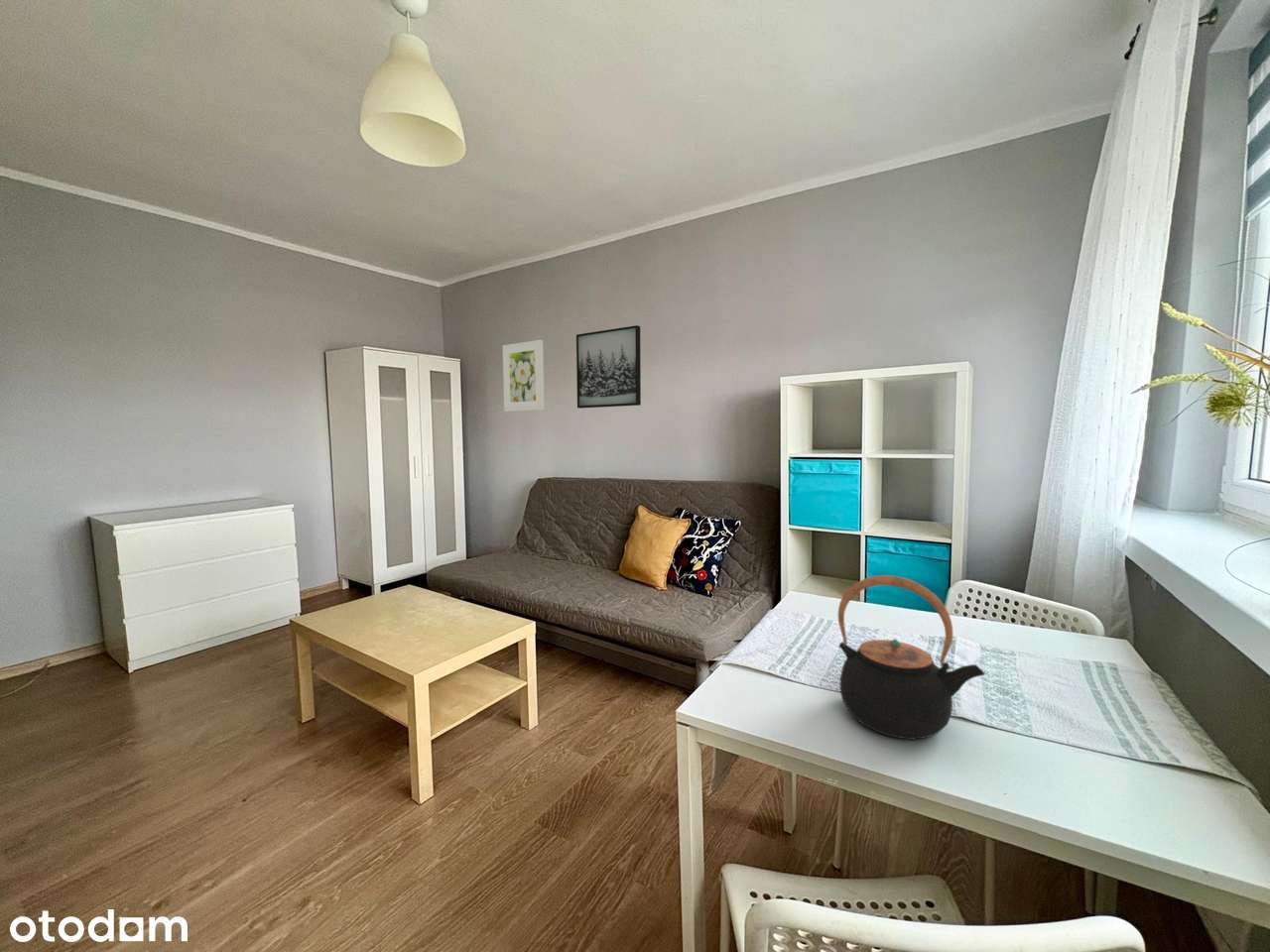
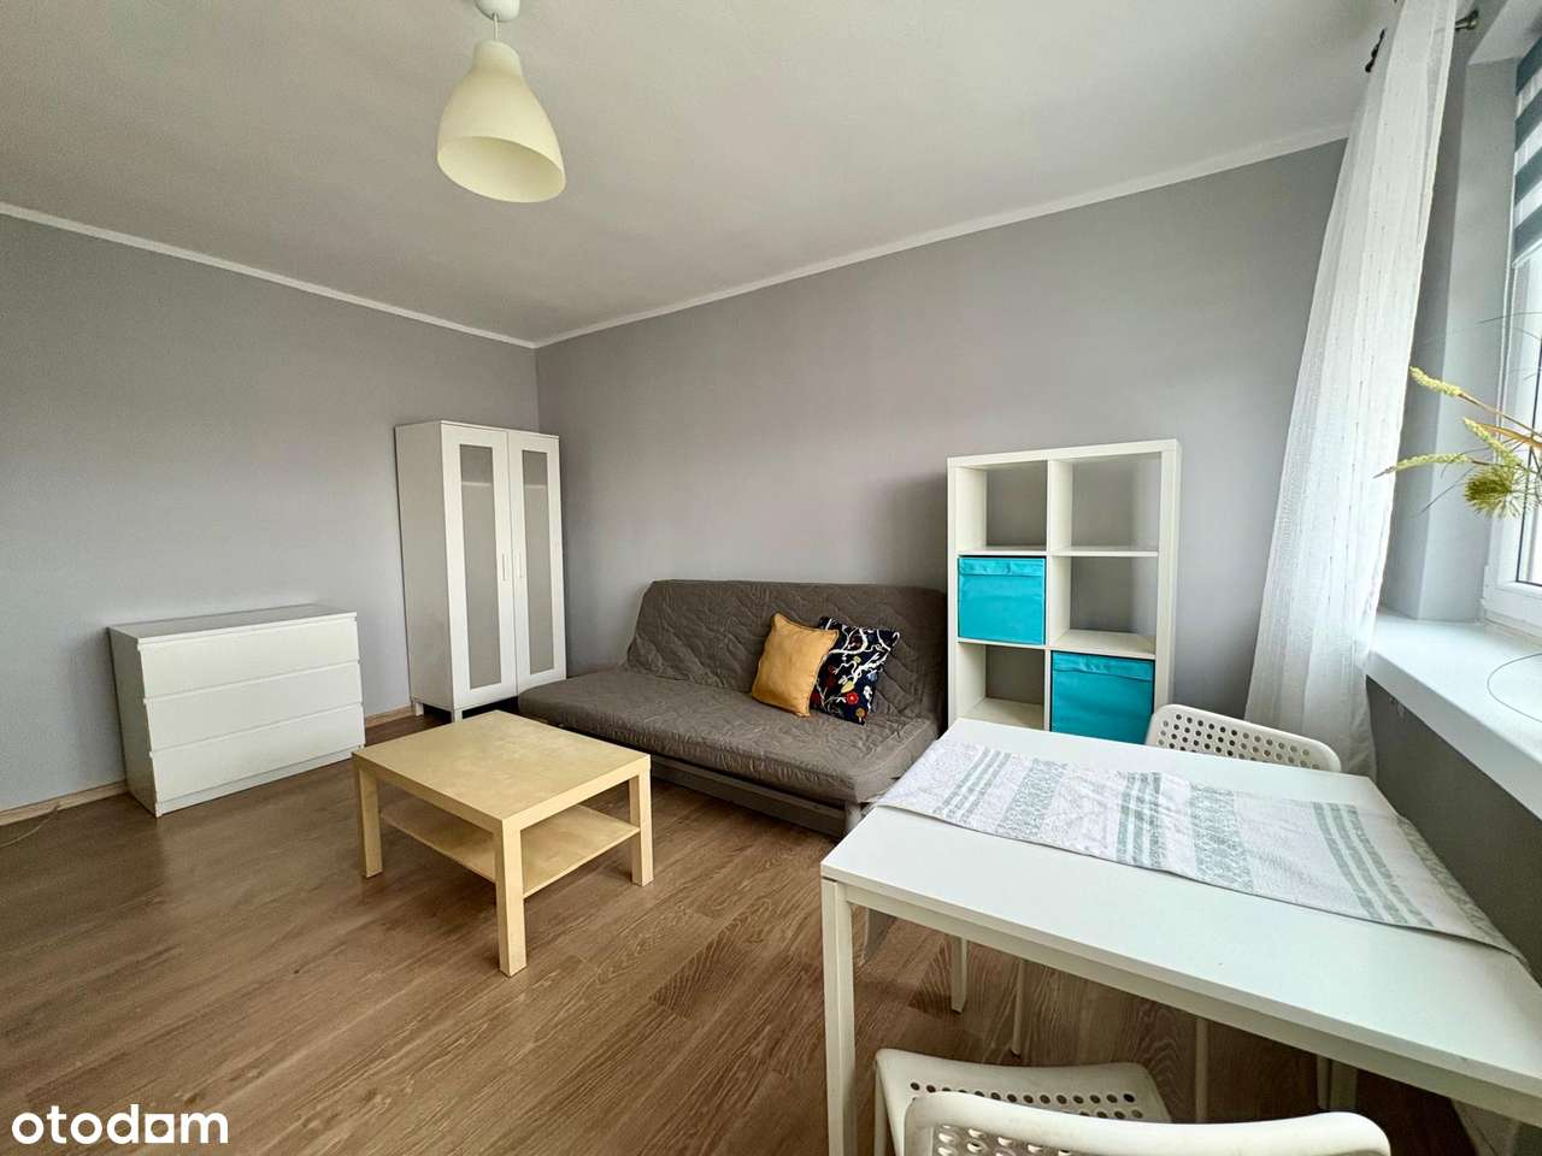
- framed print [502,339,546,413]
- teapot [837,574,985,741]
- wall art [575,324,642,410]
